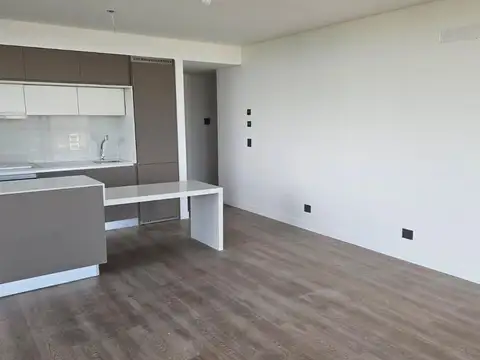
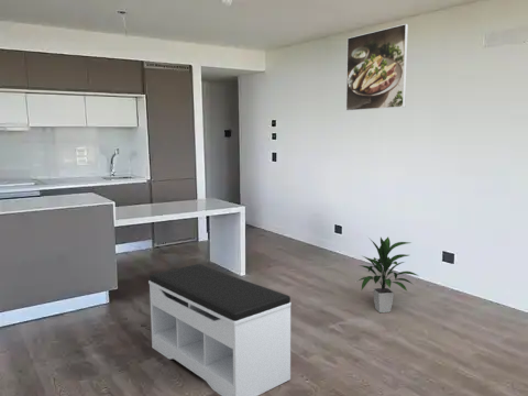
+ indoor plant [358,237,420,314]
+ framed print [345,23,409,112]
+ bench [147,263,292,396]
